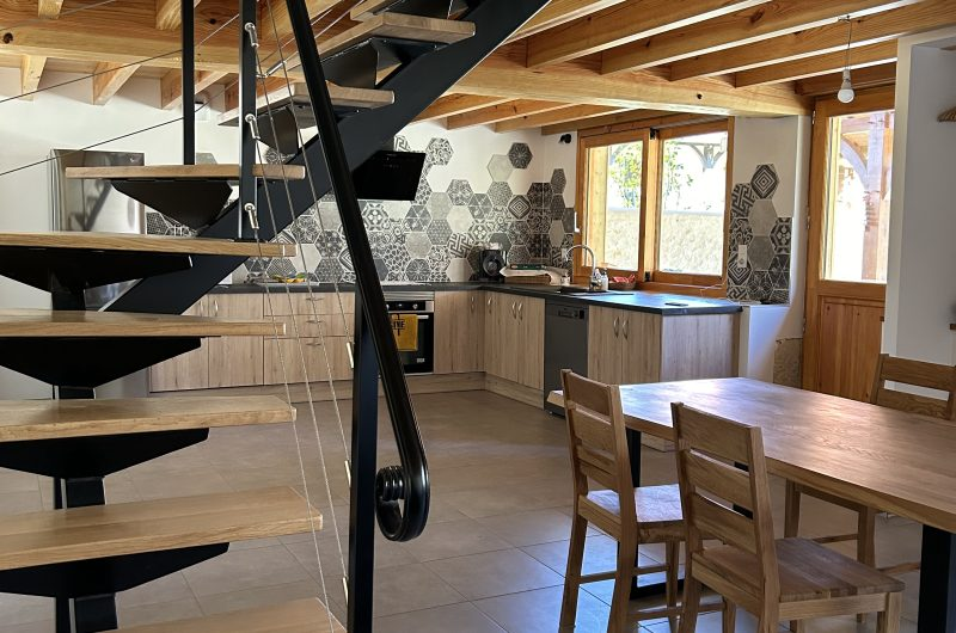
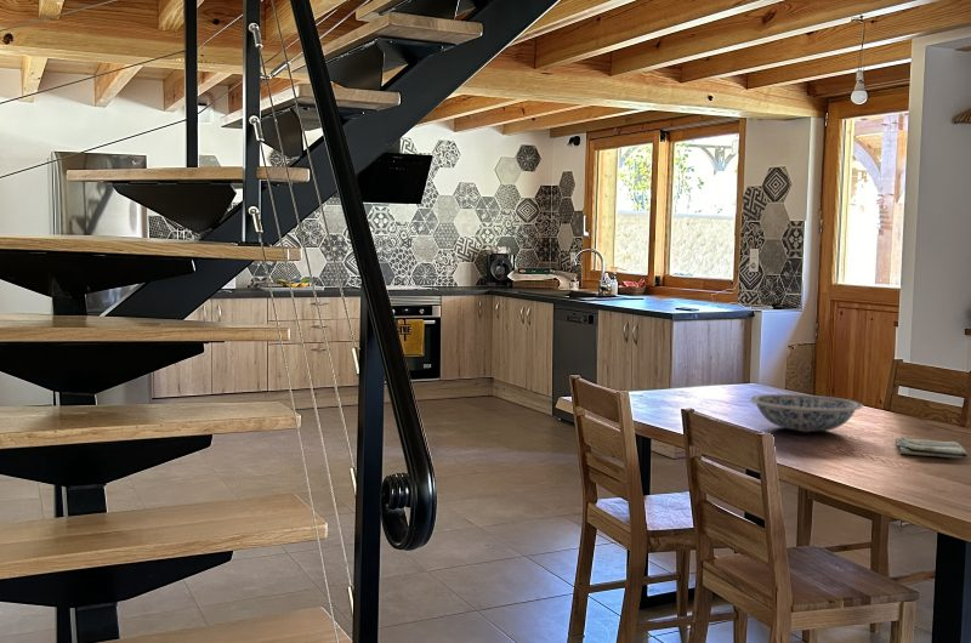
+ dish towel [895,436,970,460]
+ ceramic bowl [749,393,864,433]
